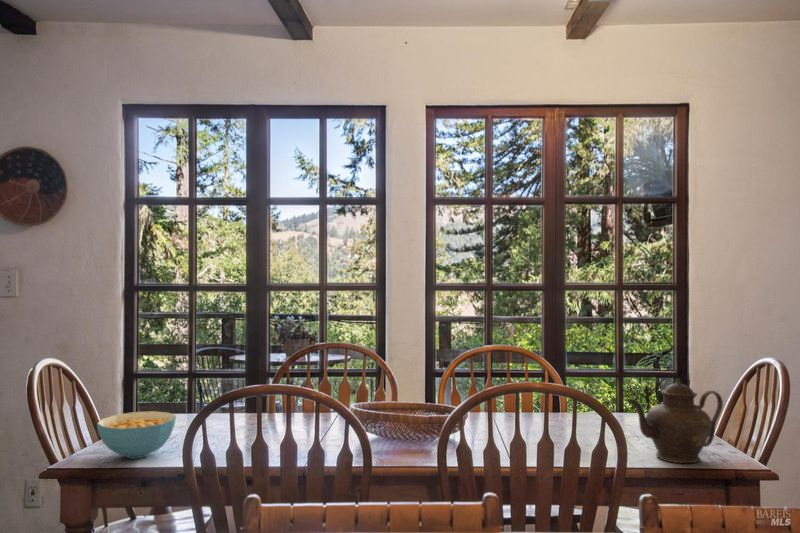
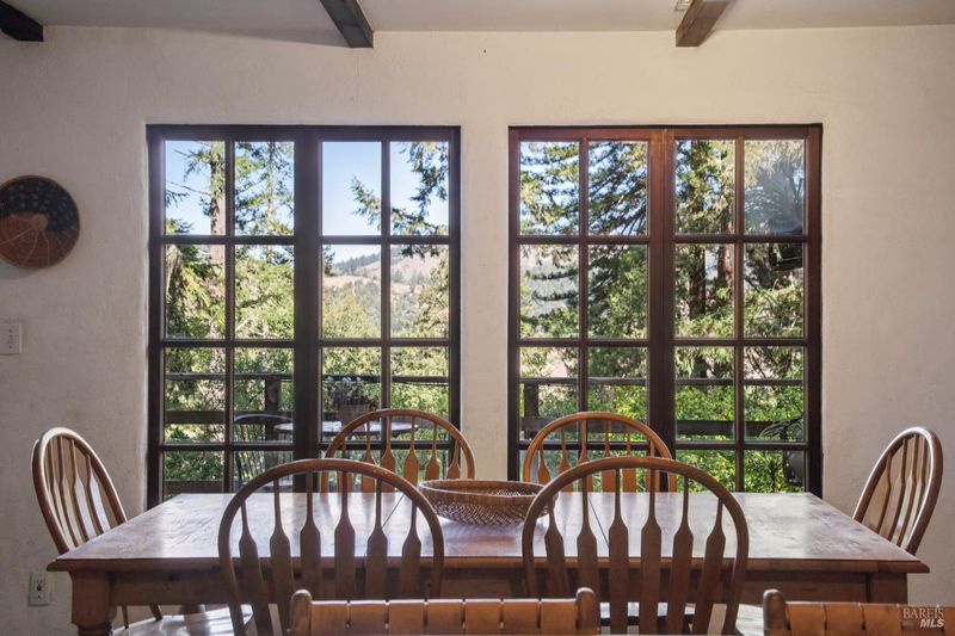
- cereal bowl [96,410,177,460]
- teapot [623,378,724,464]
